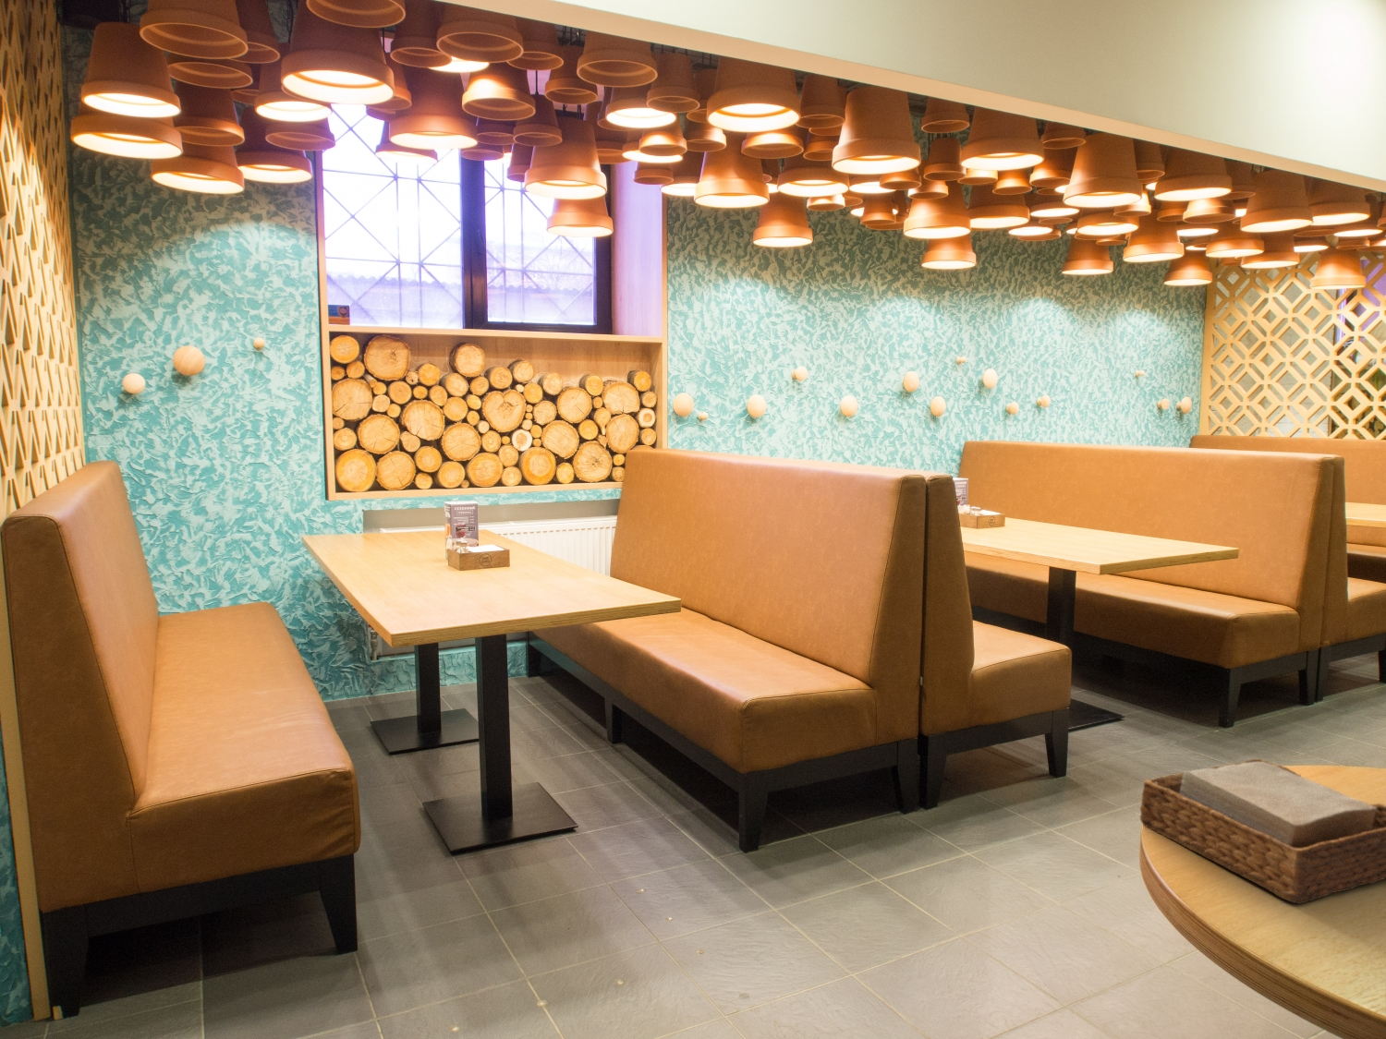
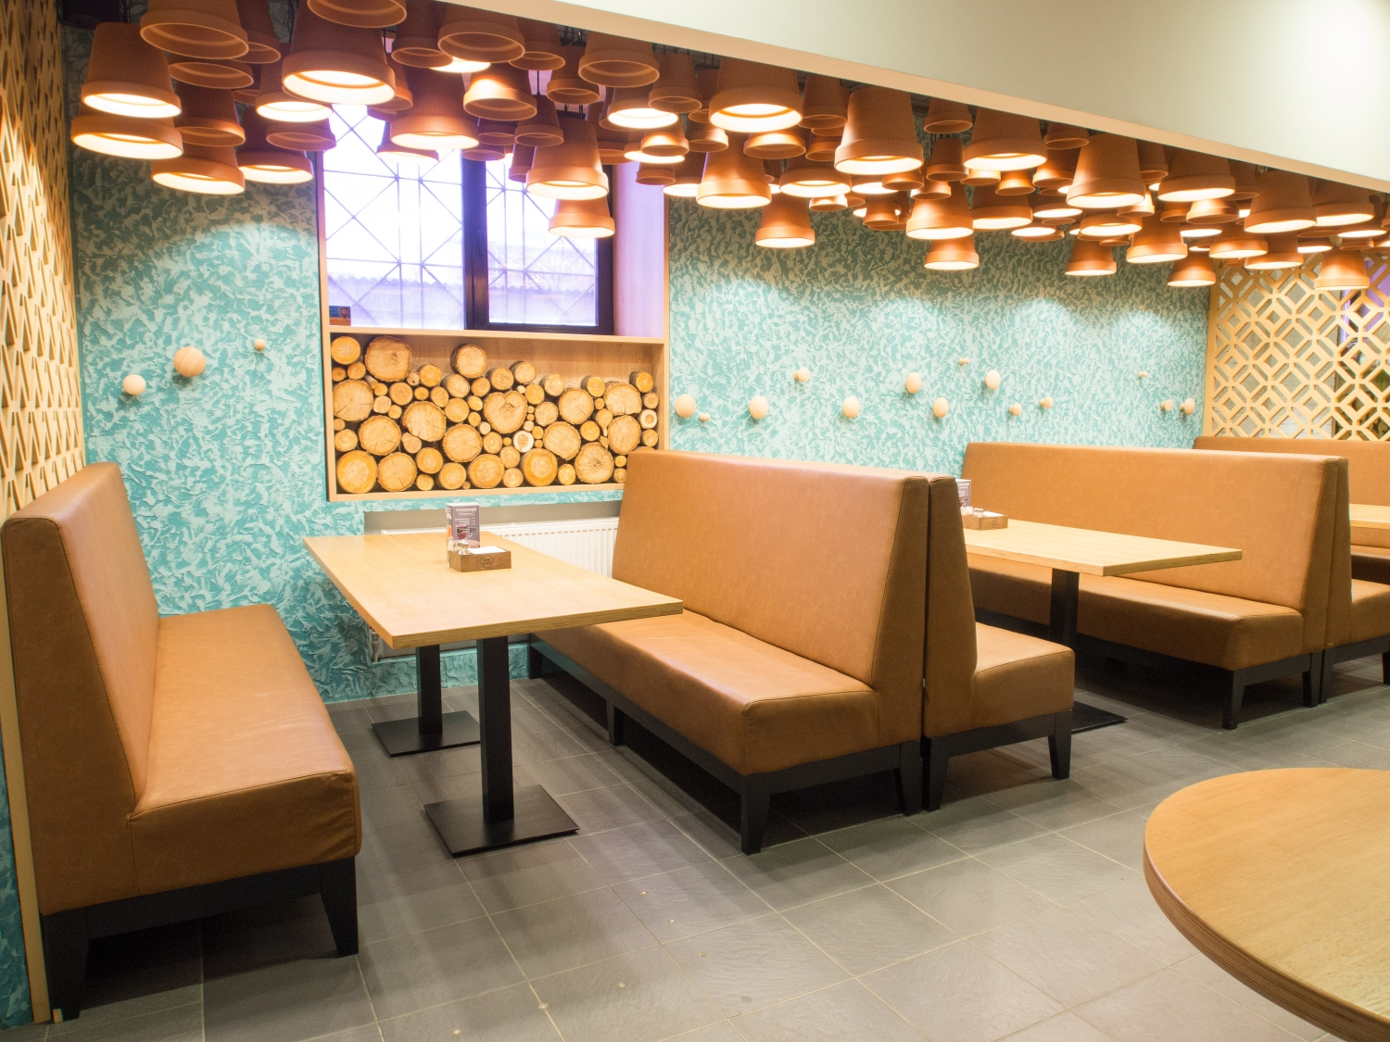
- napkin holder [1139,759,1386,905]
